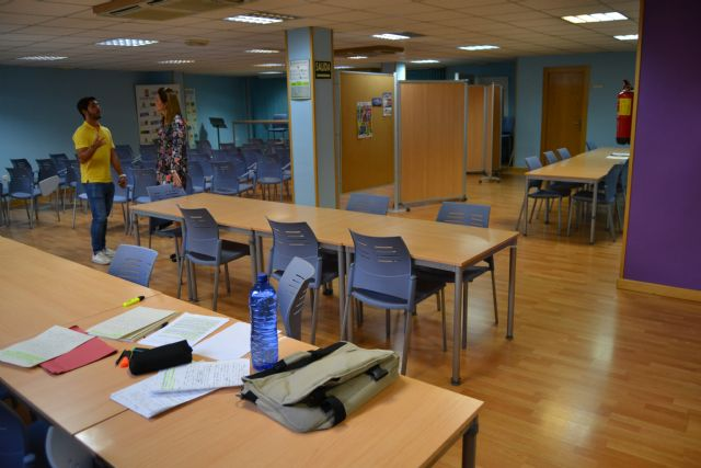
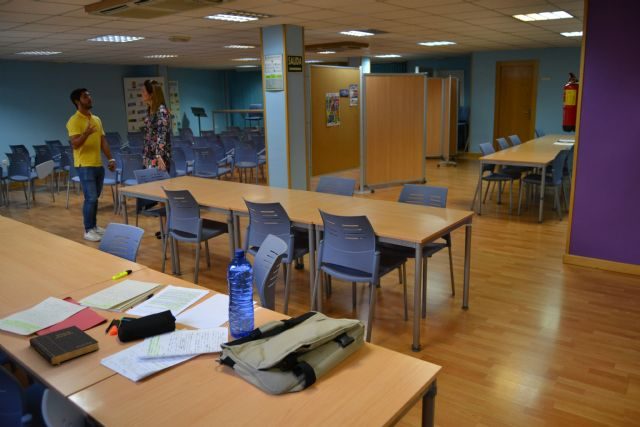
+ book [28,325,100,366]
